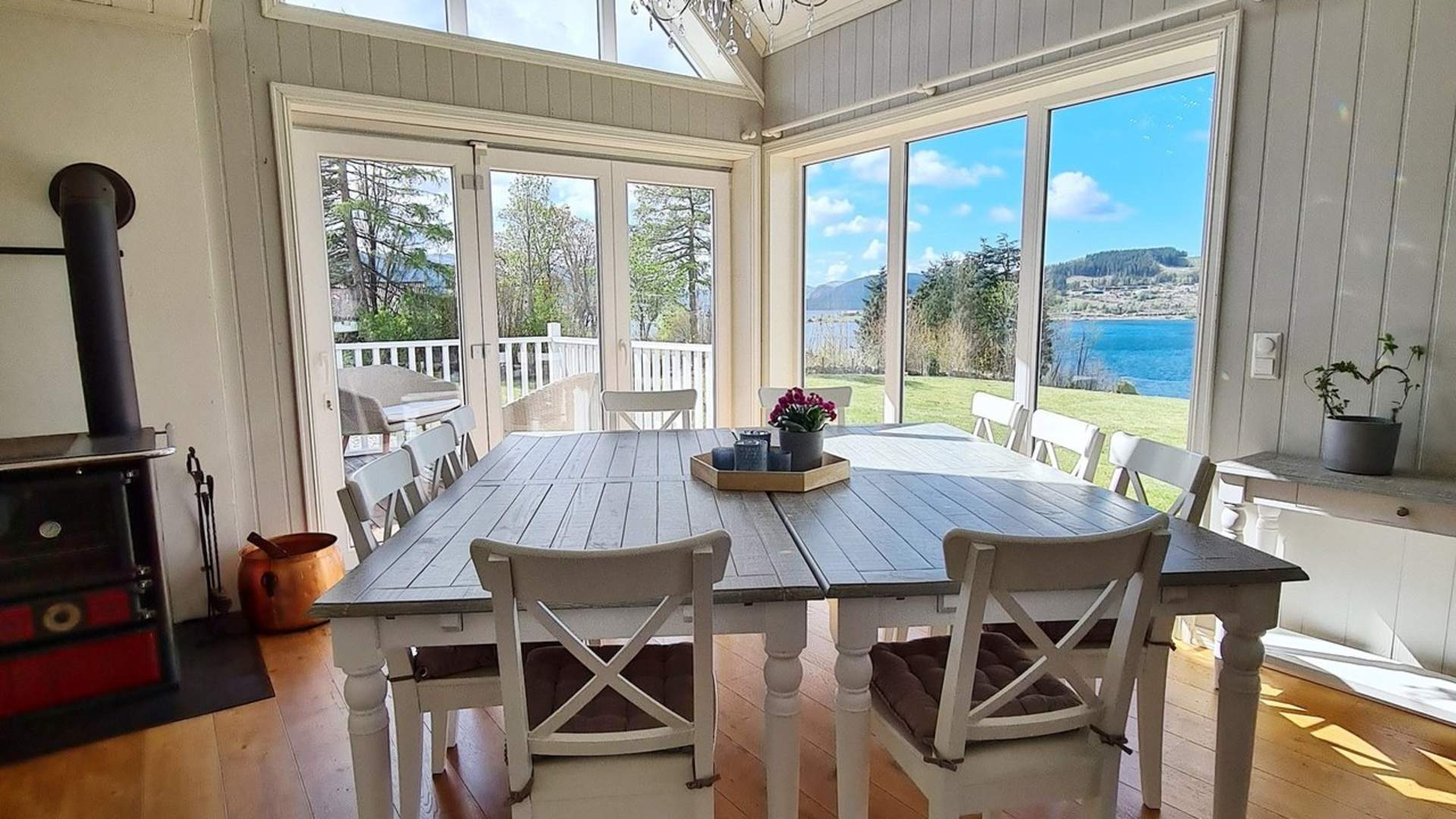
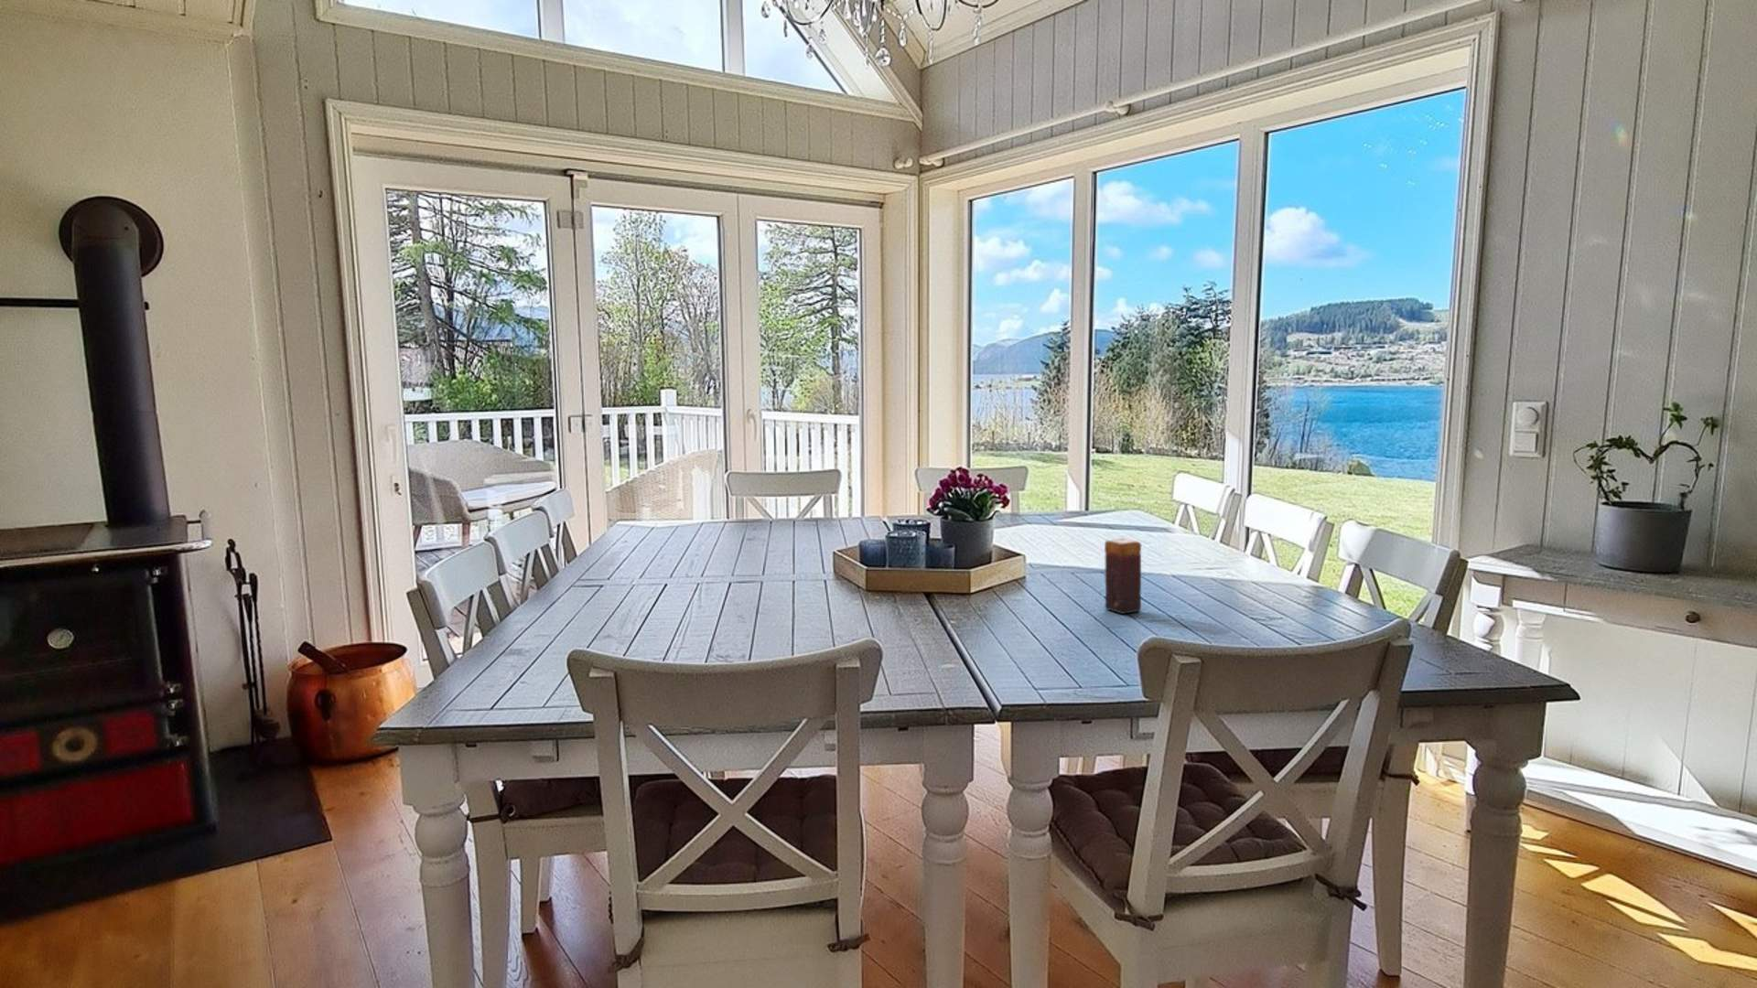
+ candle [1104,537,1142,615]
